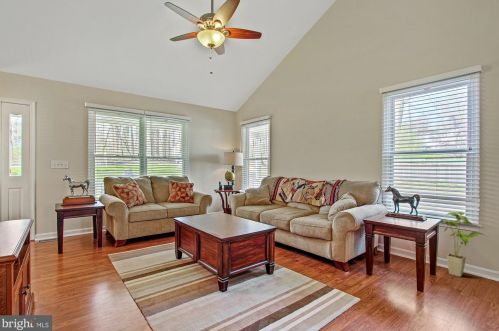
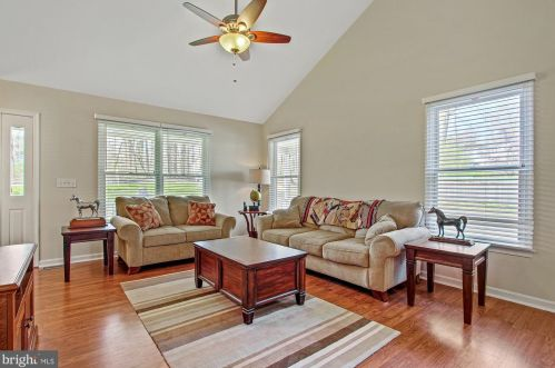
- house plant [441,211,487,278]
